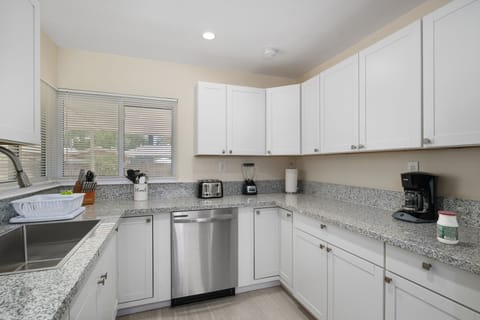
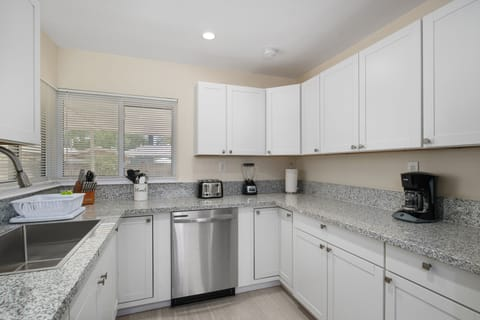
- jar [436,210,460,245]
